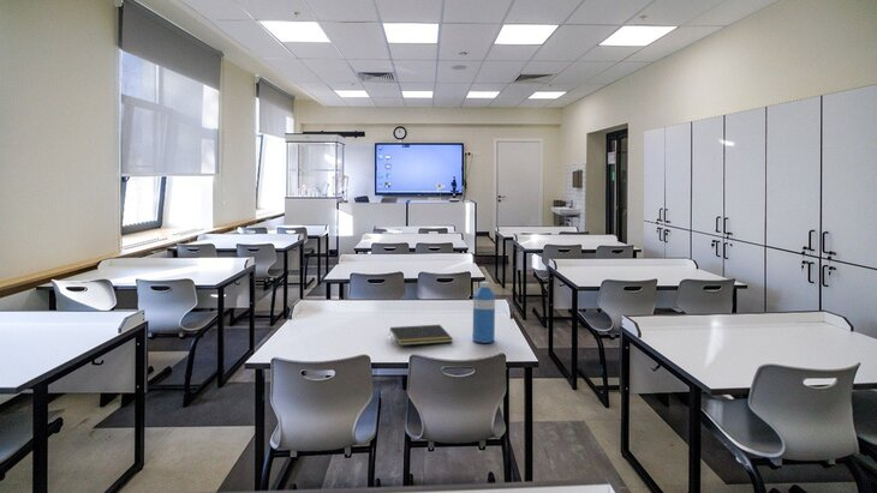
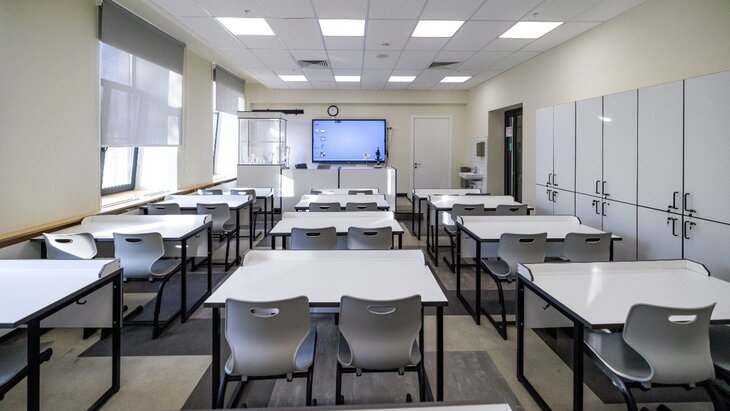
- notepad [388,324,454,347]
- water bottle [472,281,496,344]
